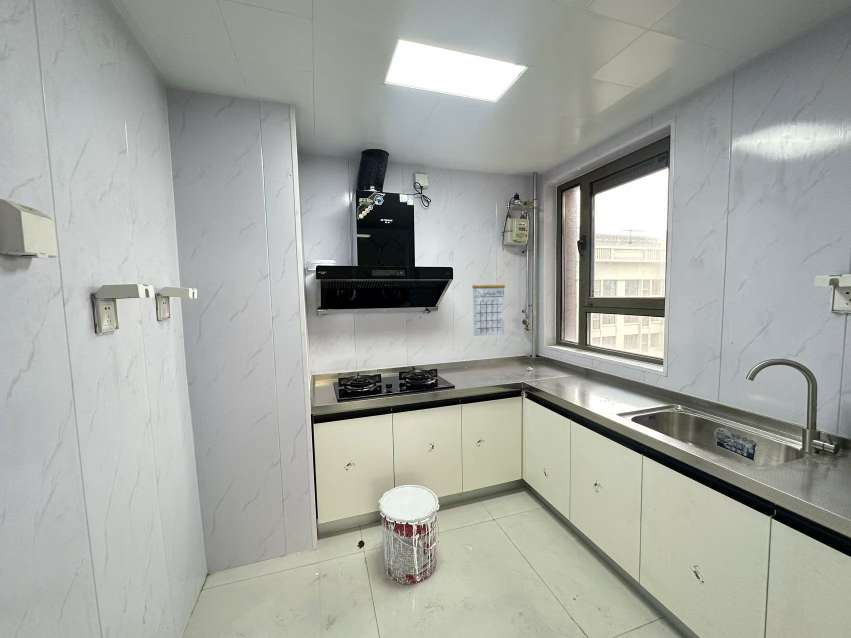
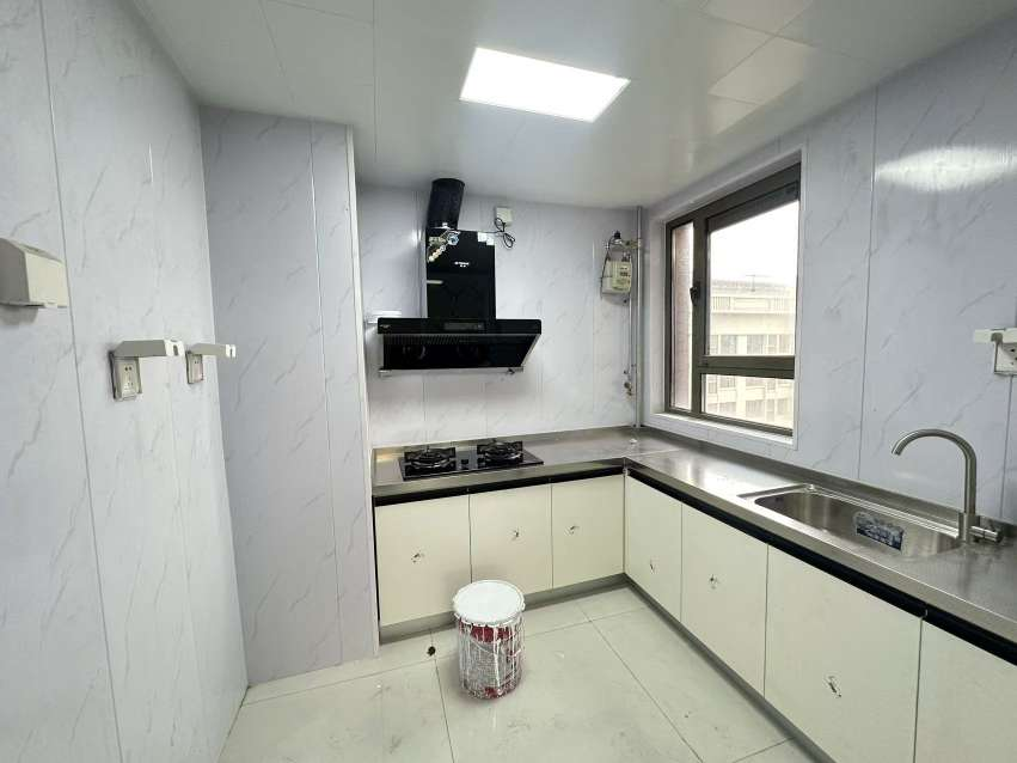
- calendar [471,273,506,337]
